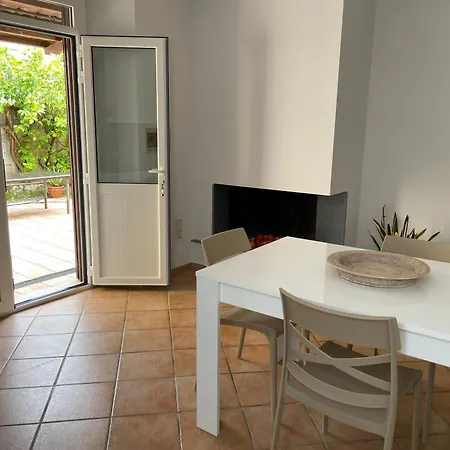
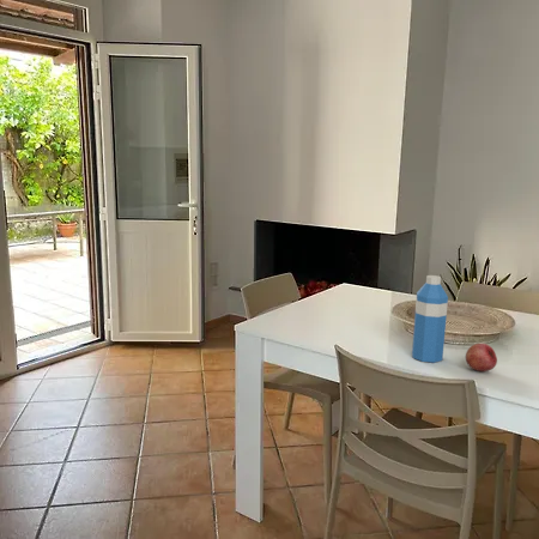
+ water bottle [411,274,449,364]
+ fruit [465,343,498,373]
